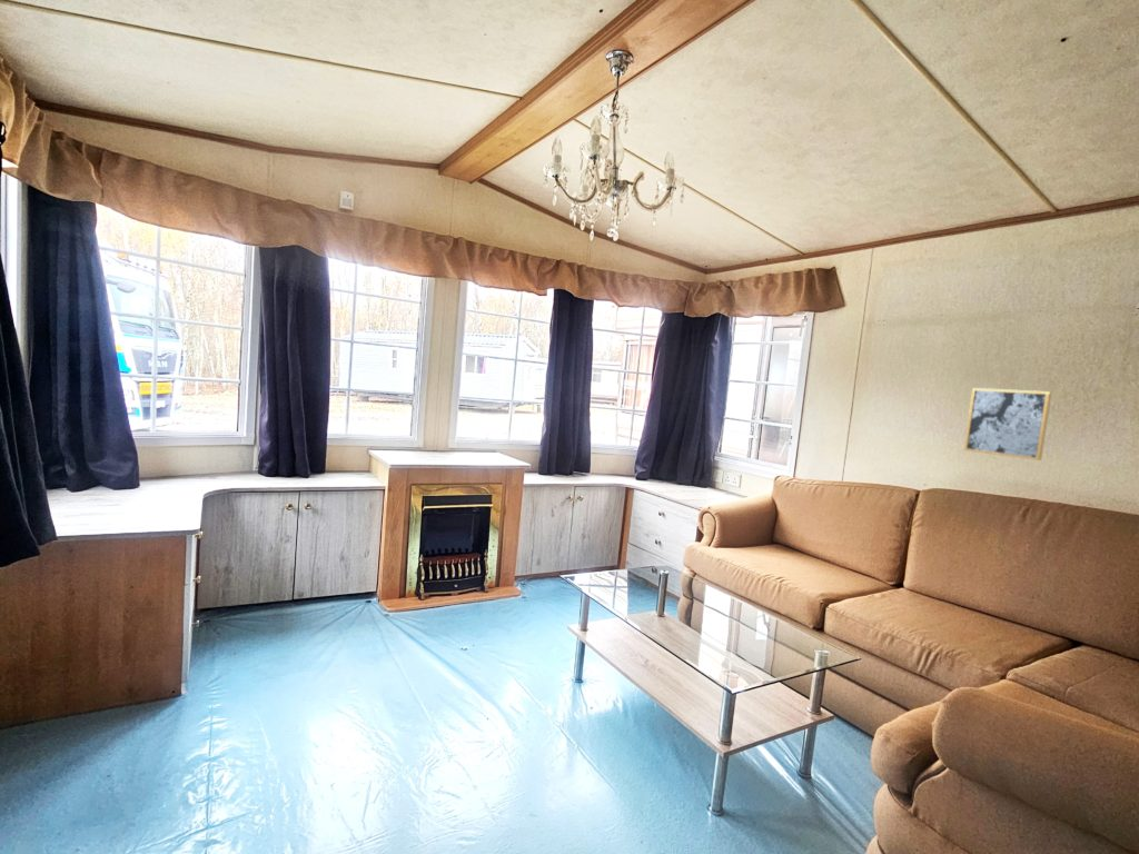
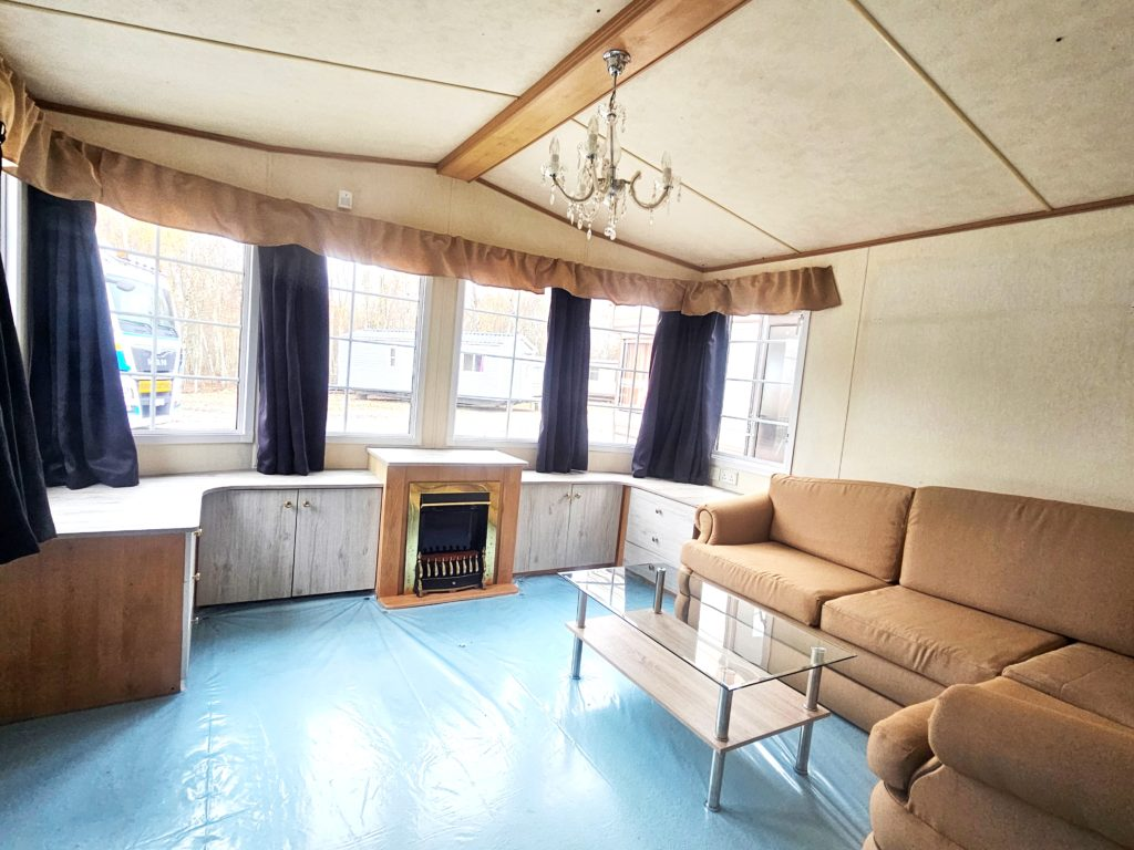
- wall art [963,387,1052,461]
